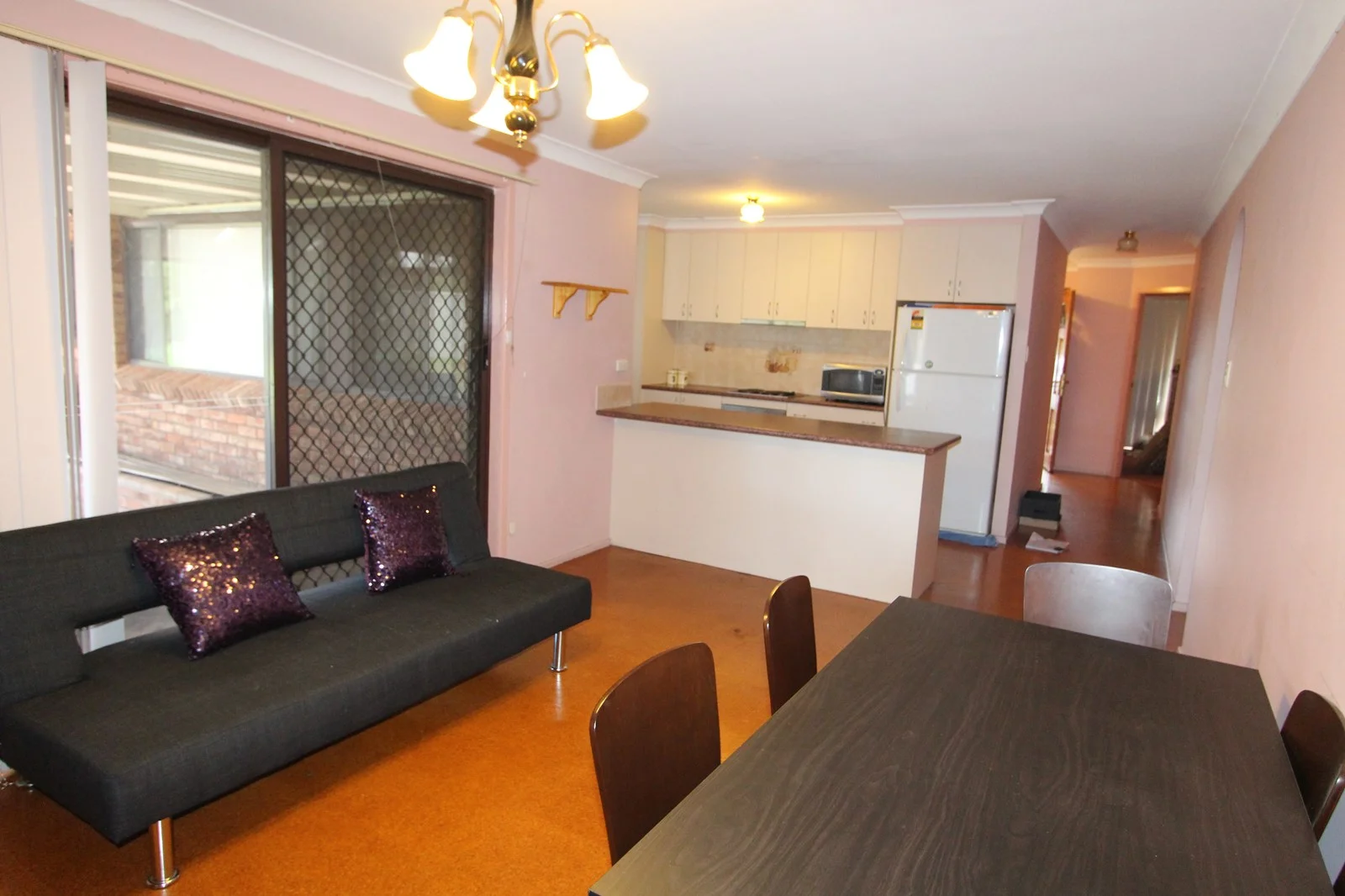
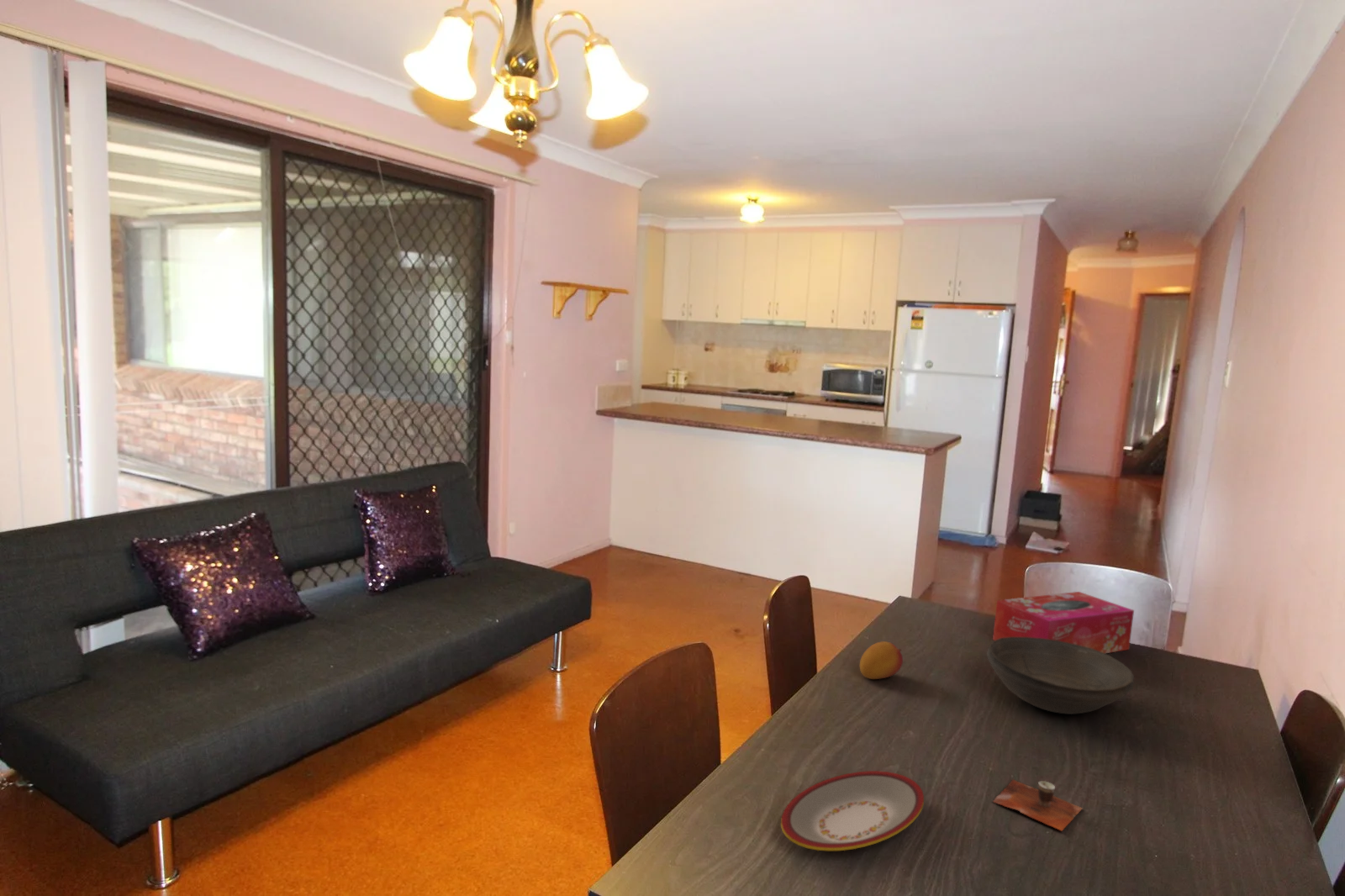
+ bowl [986,637,1135,715]
+ plate [780,770,925,851]
+ fruit [859,640,904,680]
+ tissue box [992,591,1135,654]
+ cup [992,778,1084,832]
